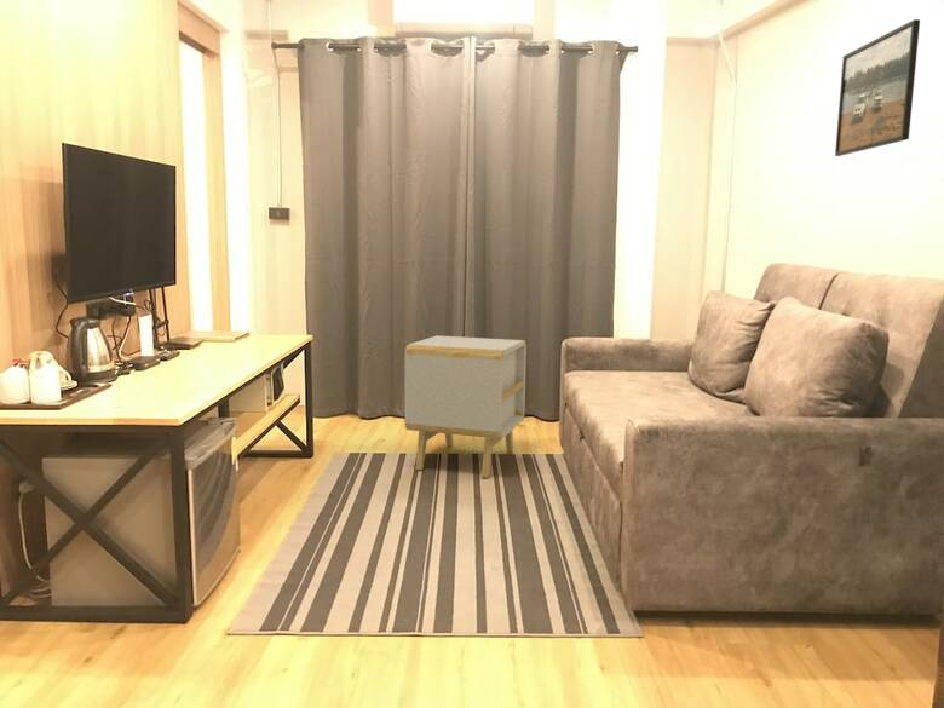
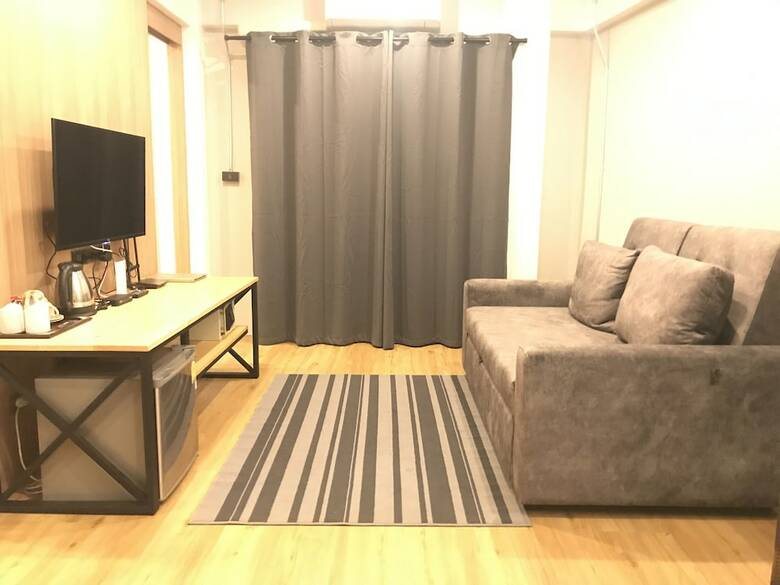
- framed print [834,18,921,157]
- side table [404,334,528,479]
